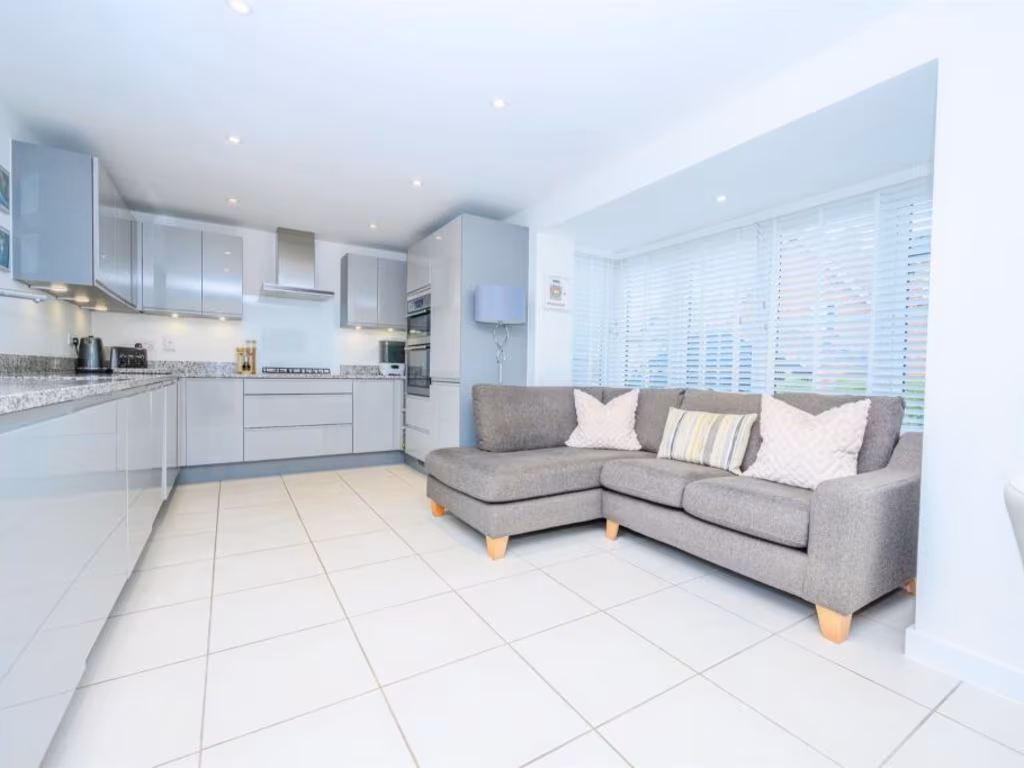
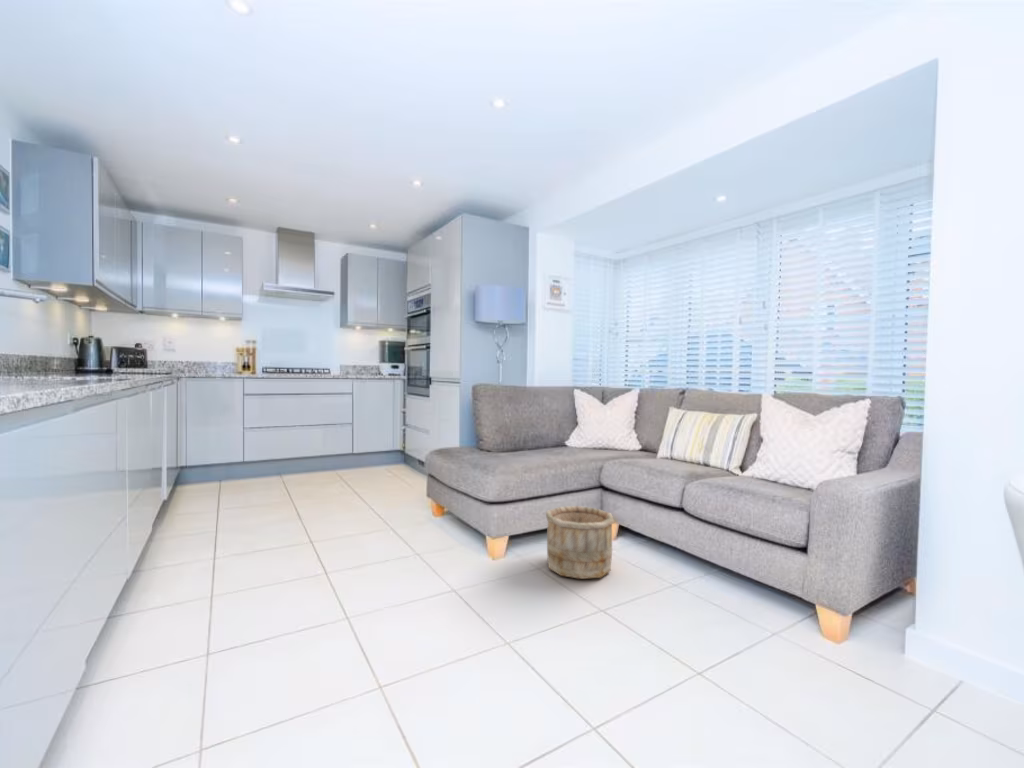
+ wooden bucket [545,505,616,580]
